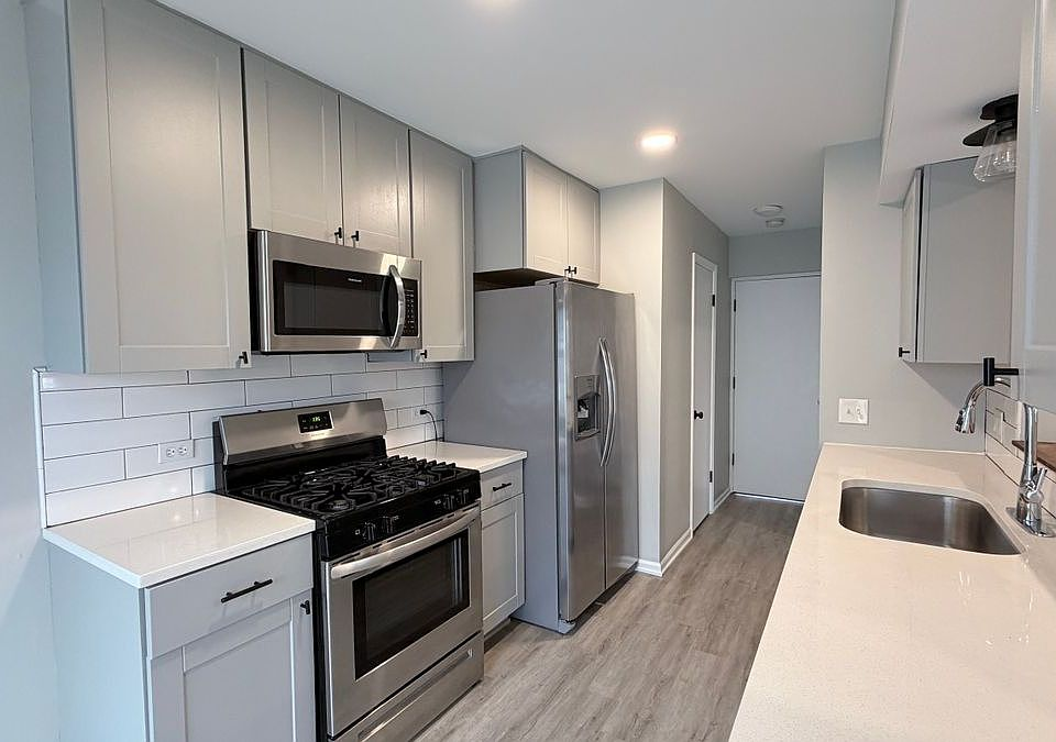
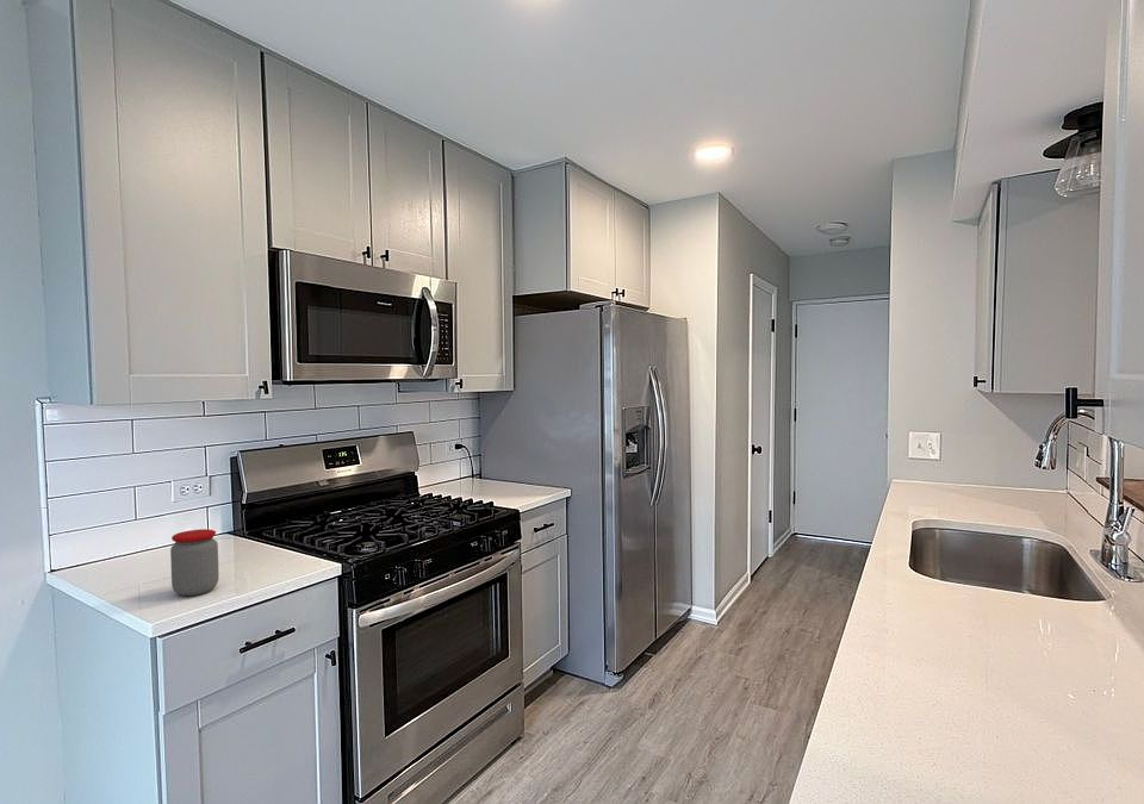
+ jar [169,528,220,597]
